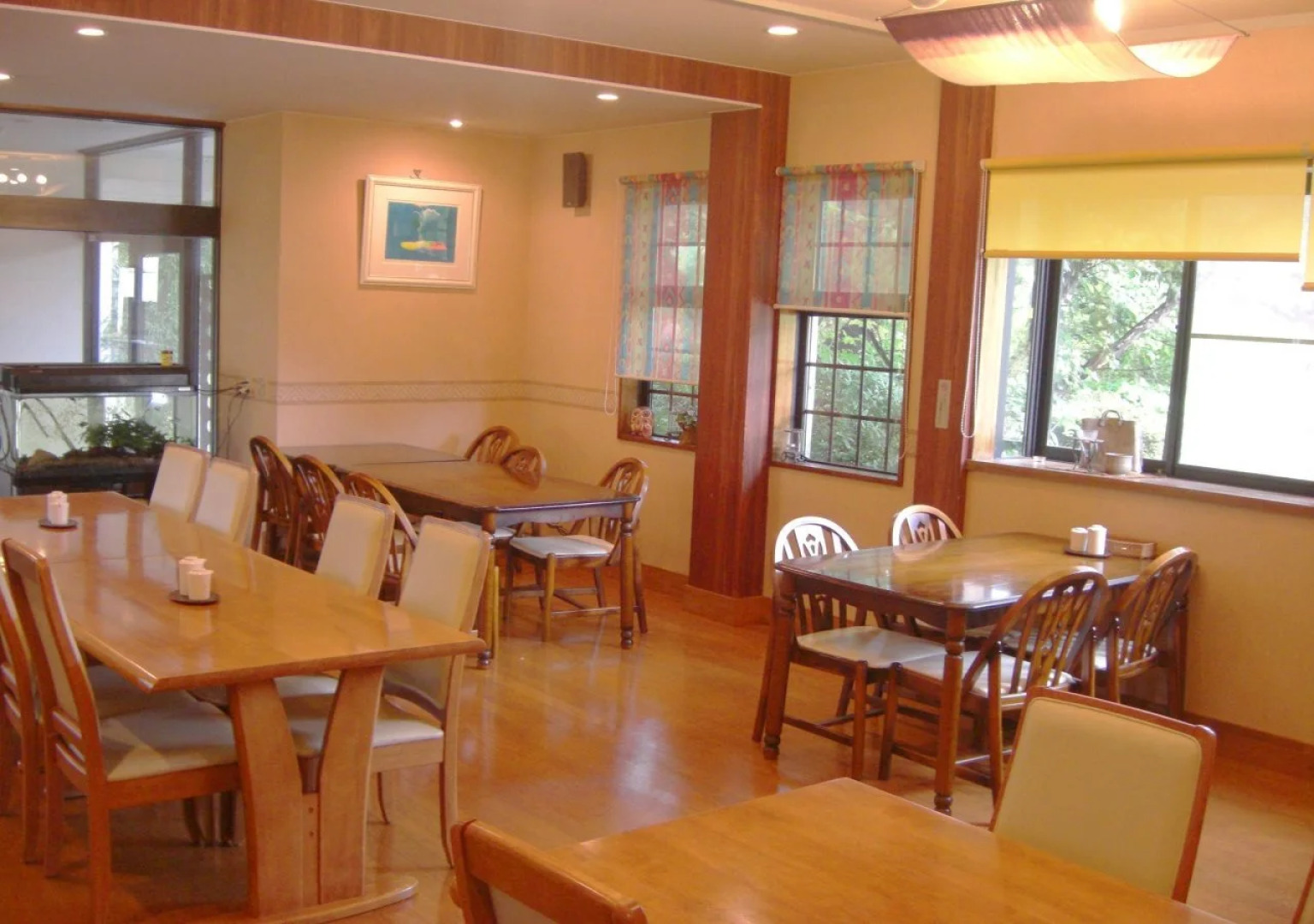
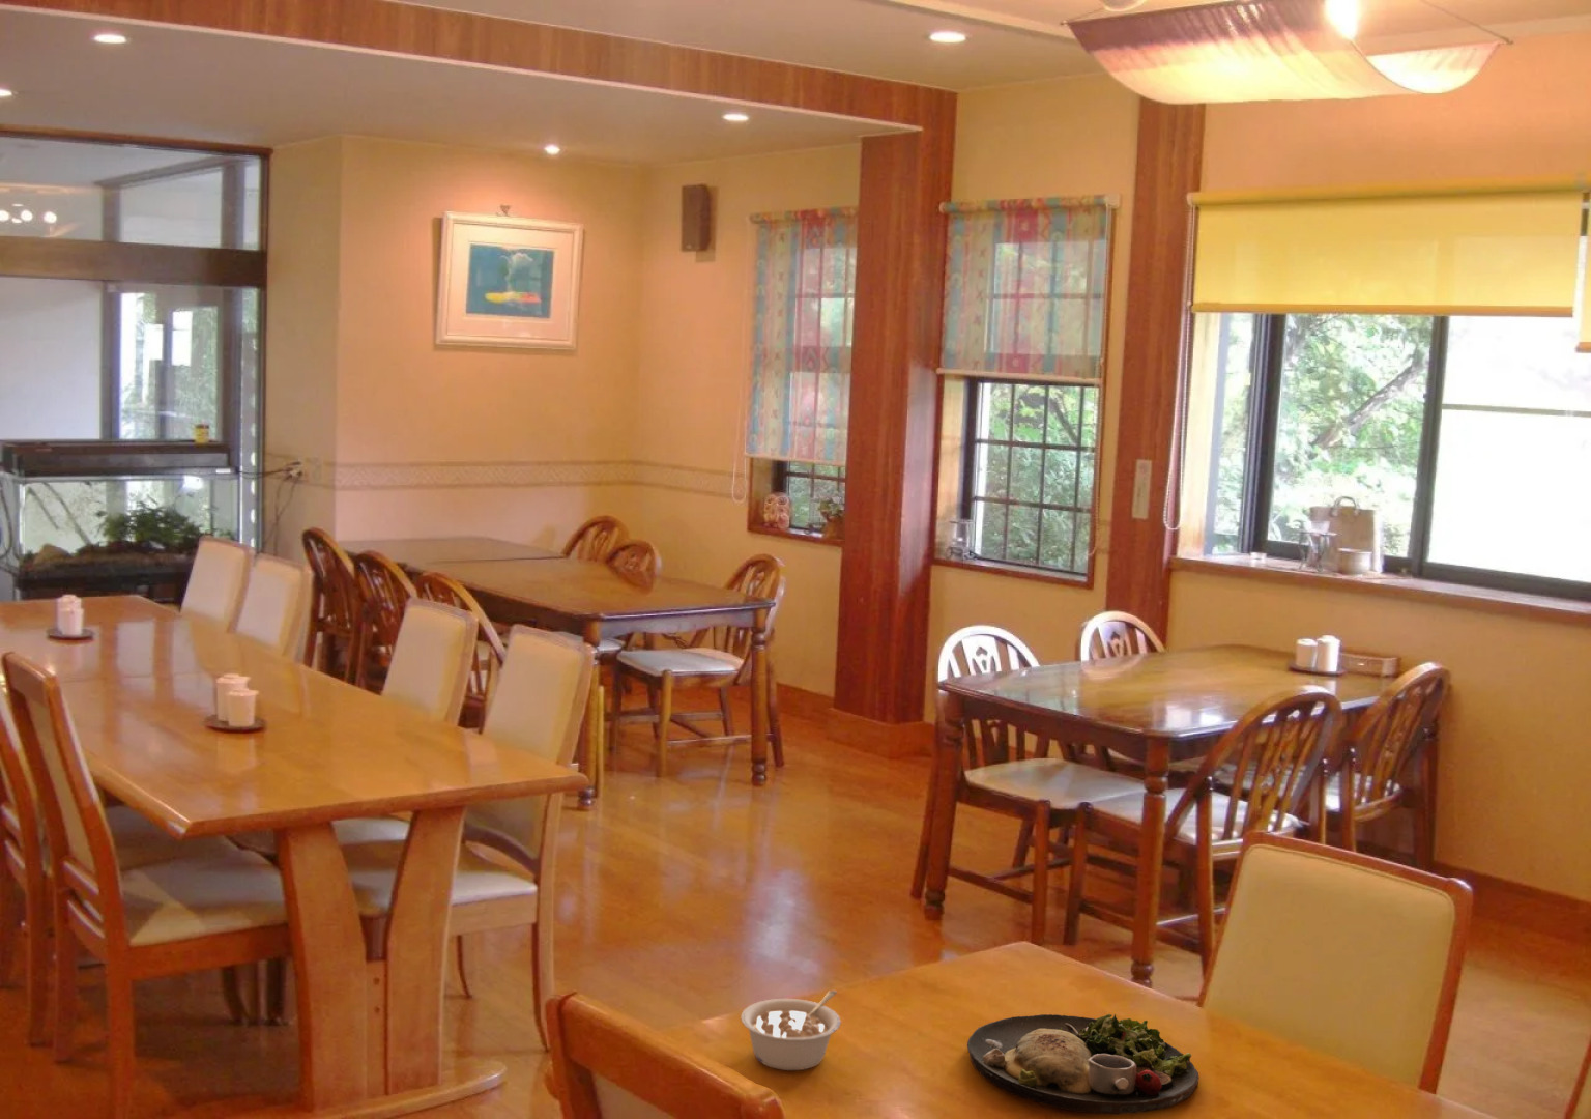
+ legume [740,989,842,1072]
+ dinner plate [966,1014,1200,1115]
